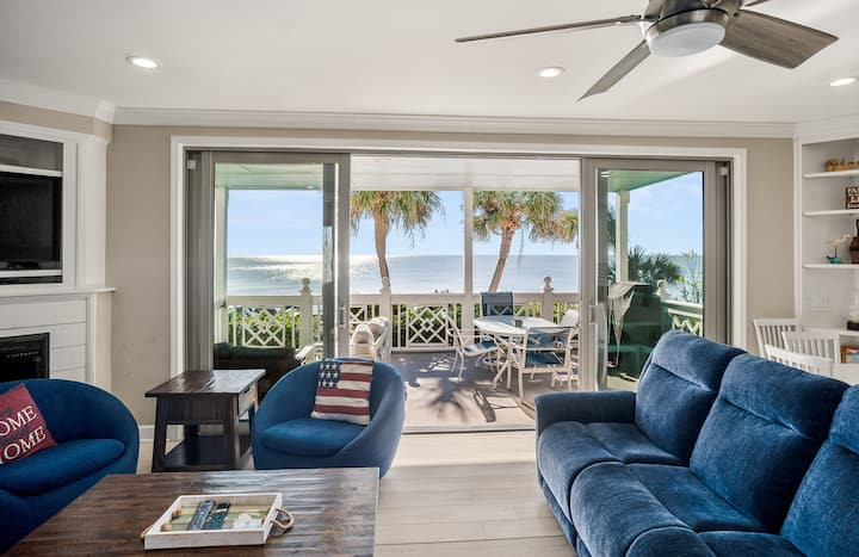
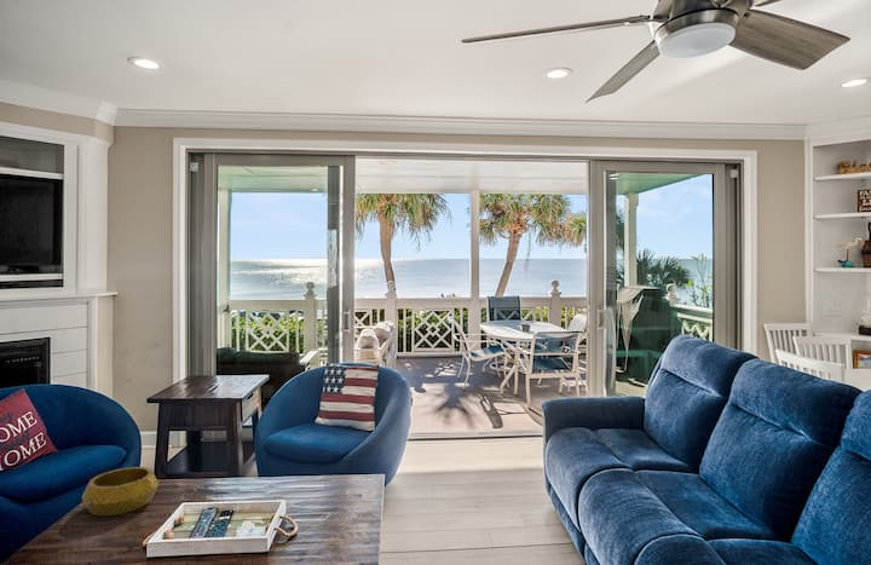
+ decorative bowl [81,466,160,517]
